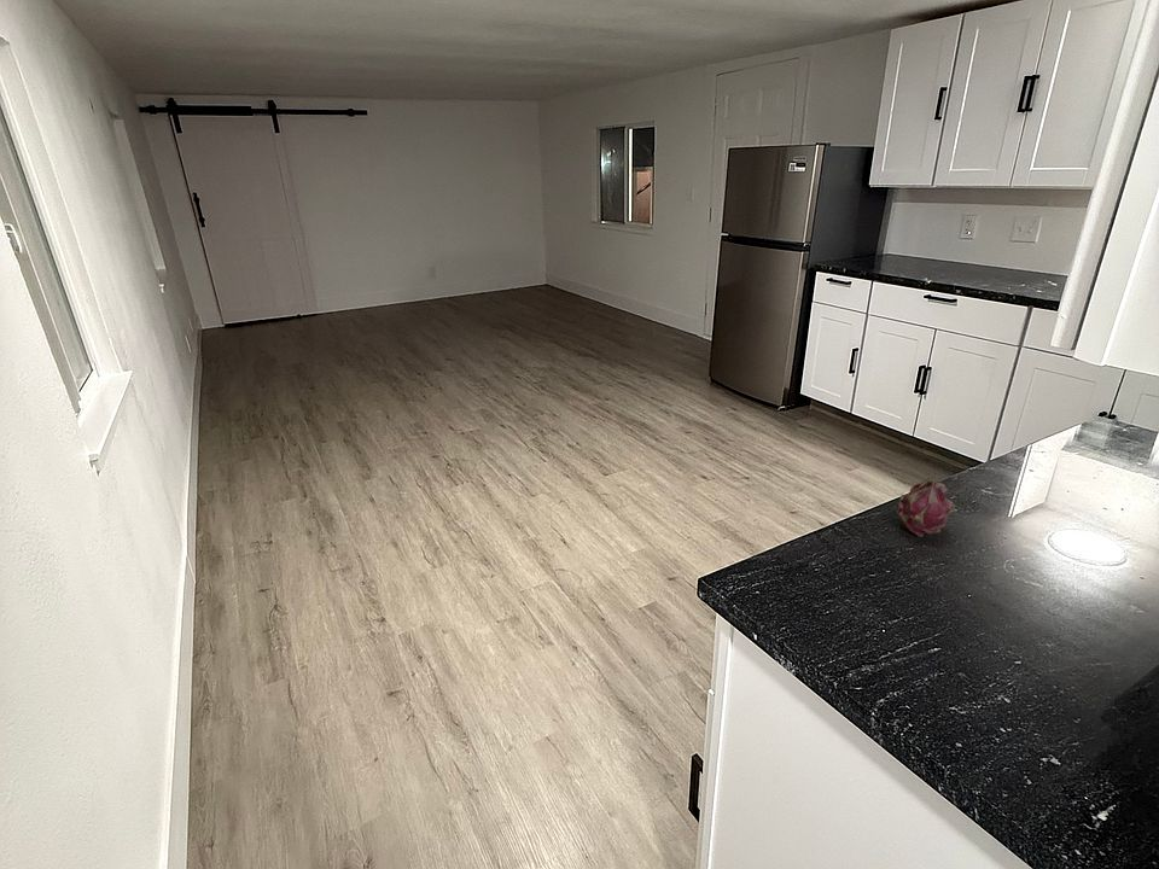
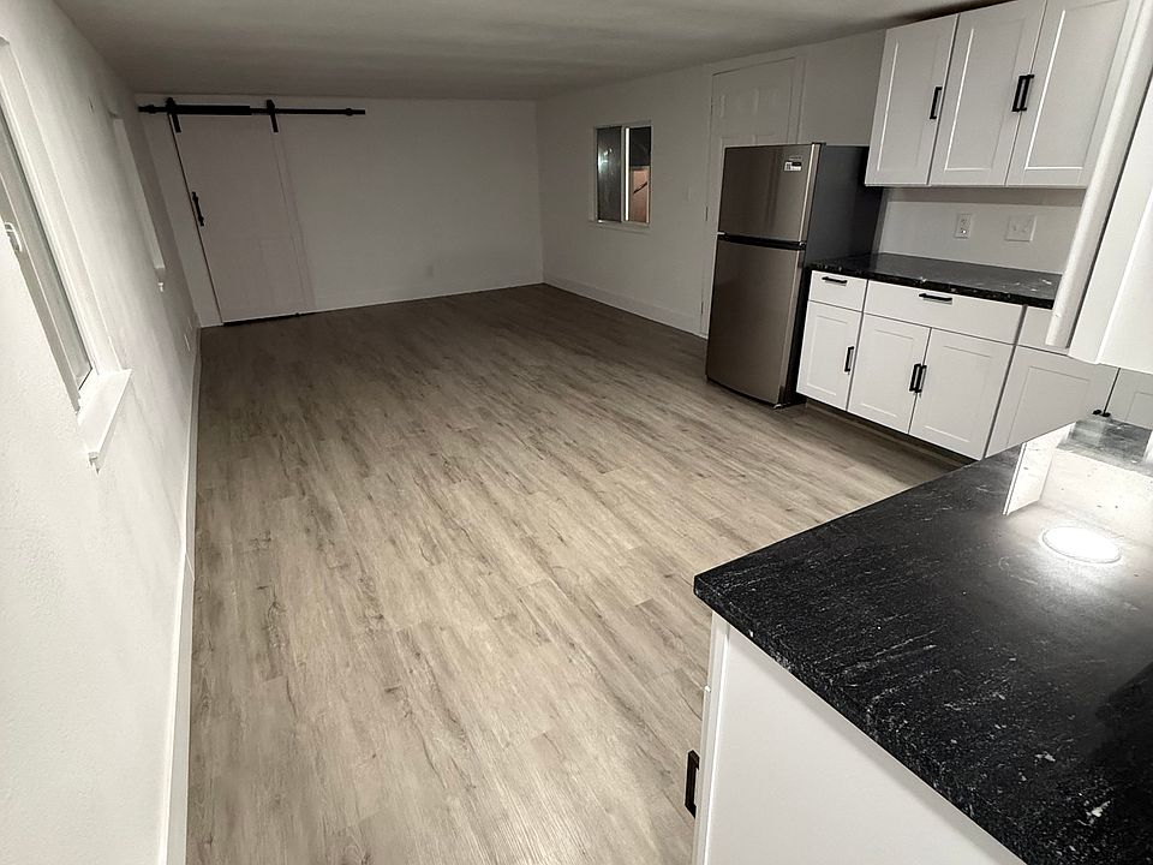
- fruit [896,472,957,538]
